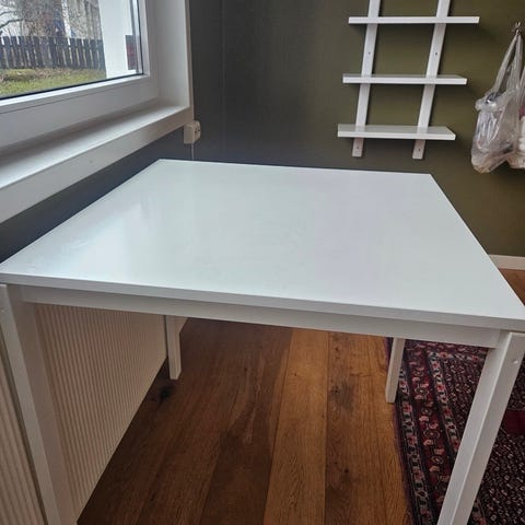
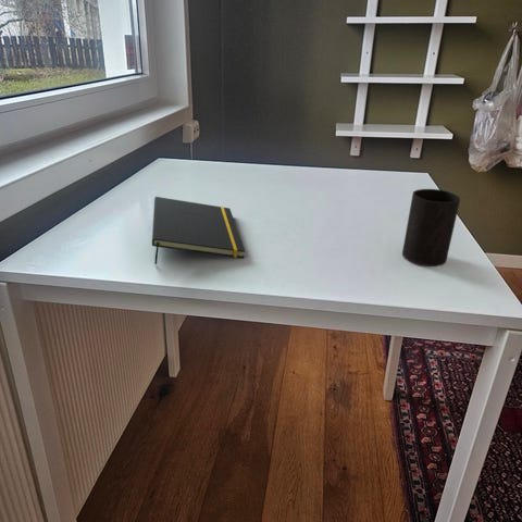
+ notepad [151,196,246,265]
+ cup [401,188,461,268]
